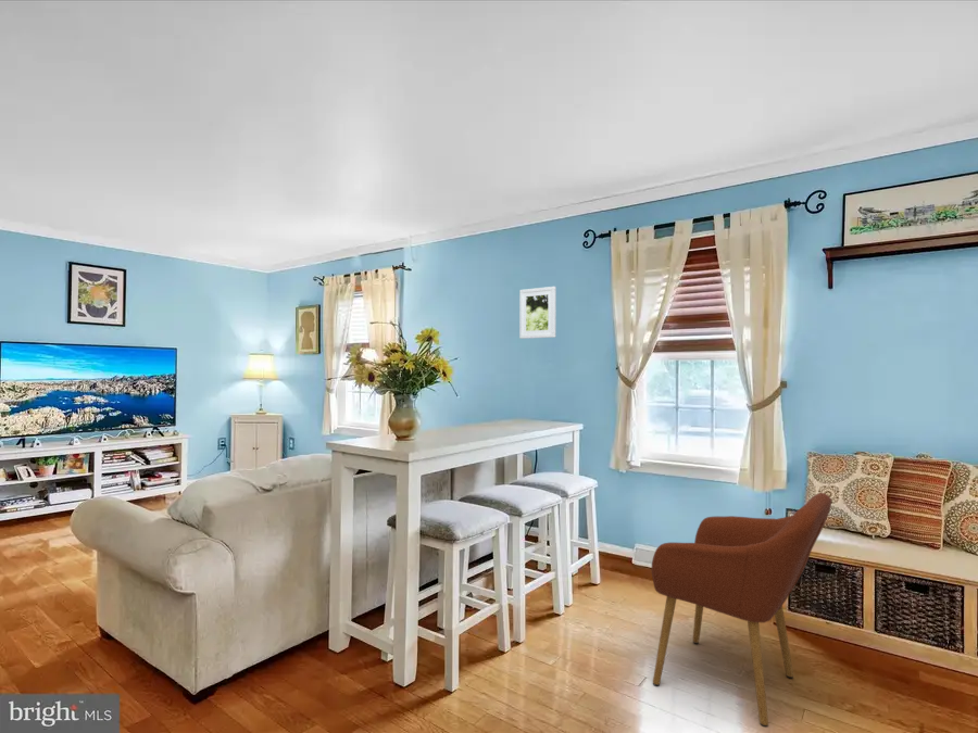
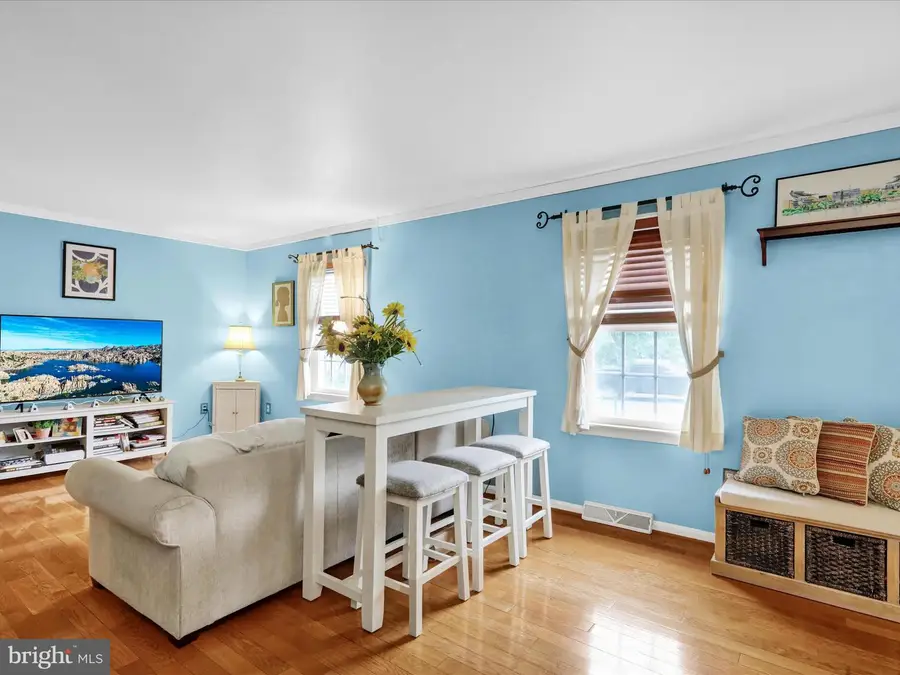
- armchair [651,492,832,729]
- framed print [518,286,556,340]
